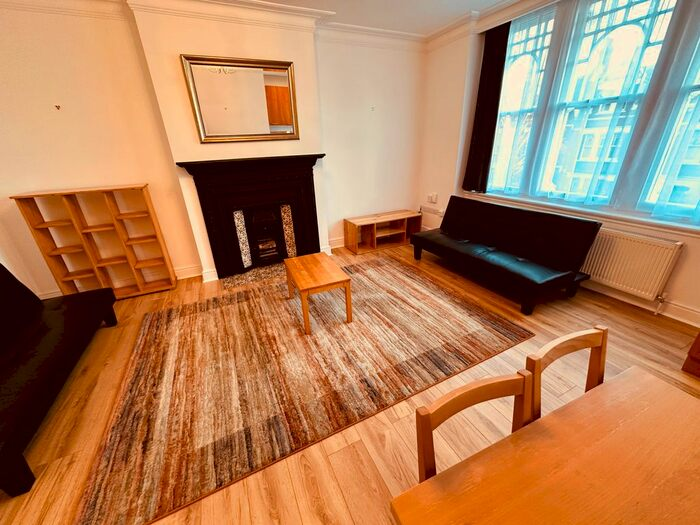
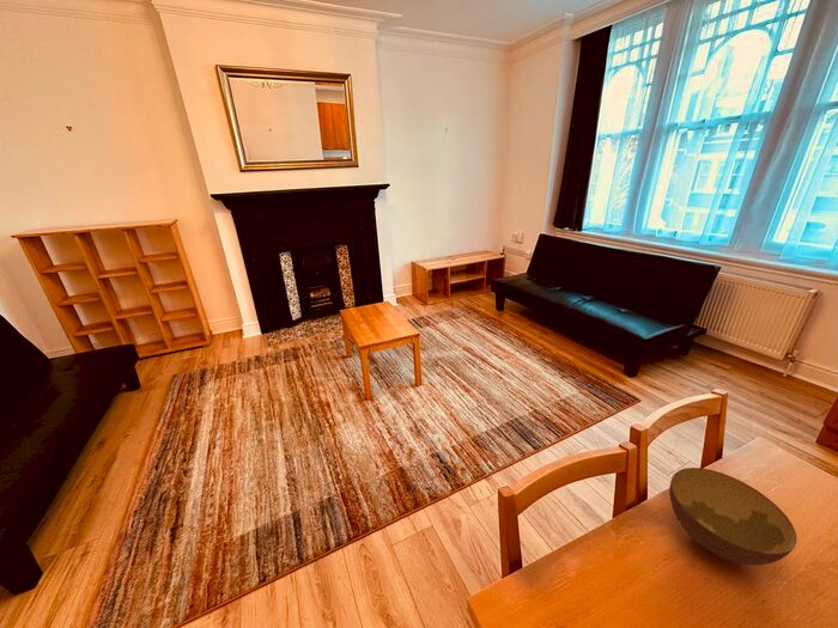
+ bowl [668,467,797,566]
